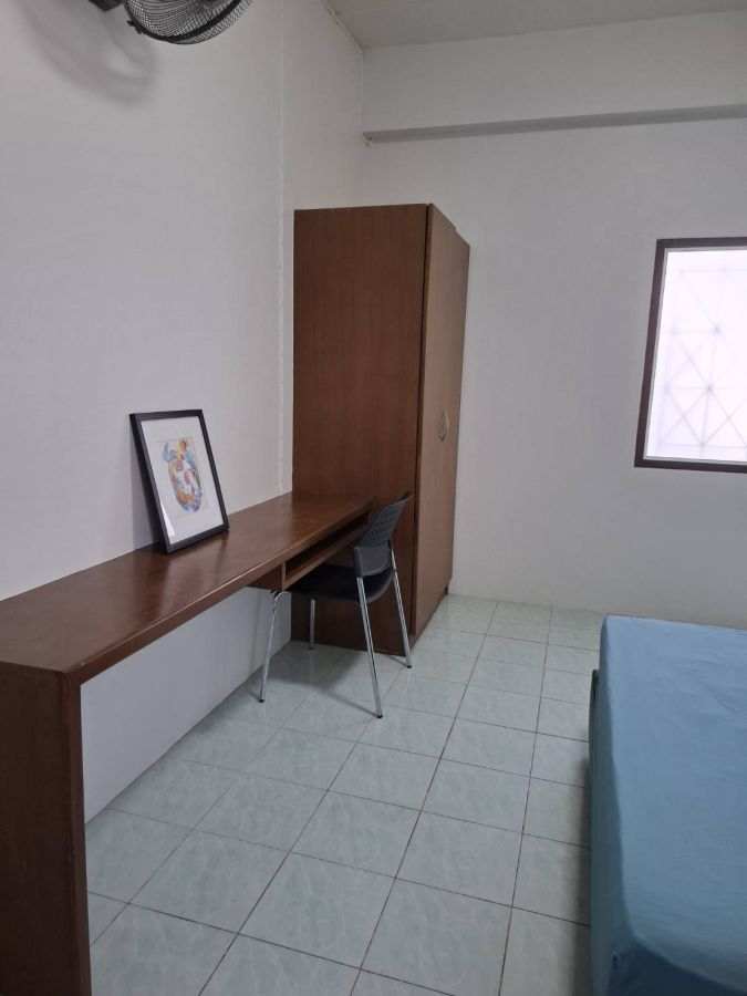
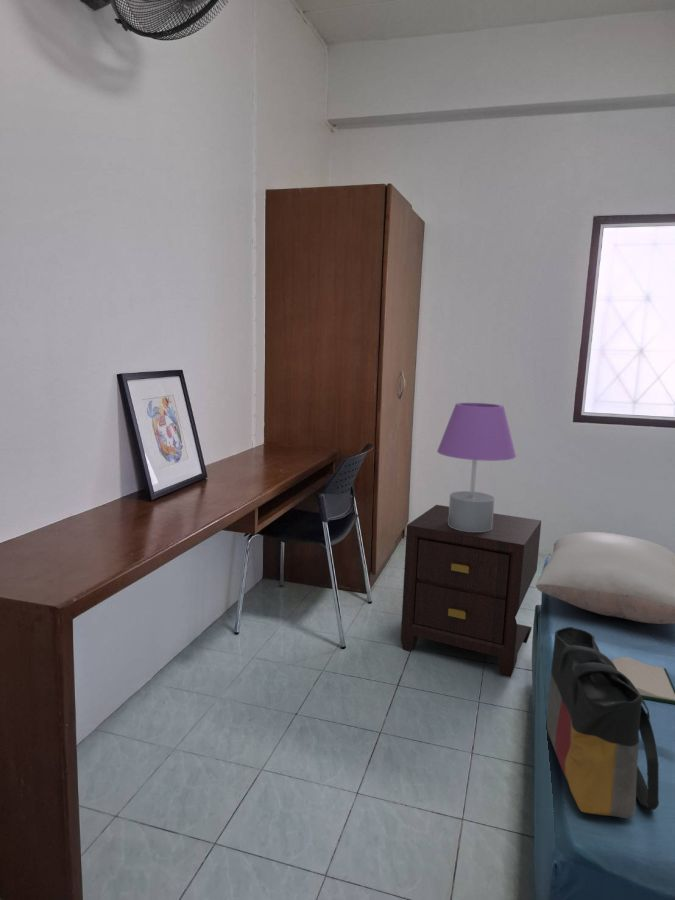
+ table lamp [436,402,517,532]
+ tote bag [546,626,660,820]
+ hardback book [610,656,675,705]
+ nightstand [400,504,542,679]
+ pillow [534,531,675,625]
